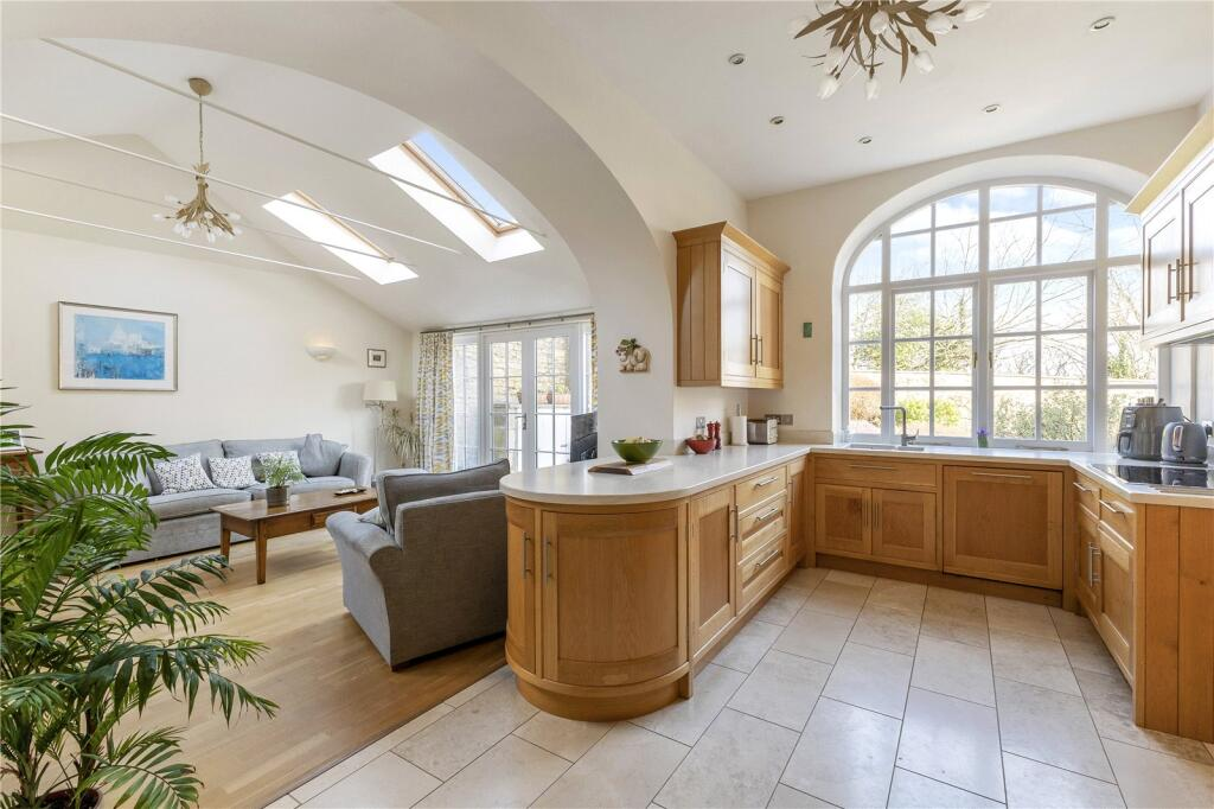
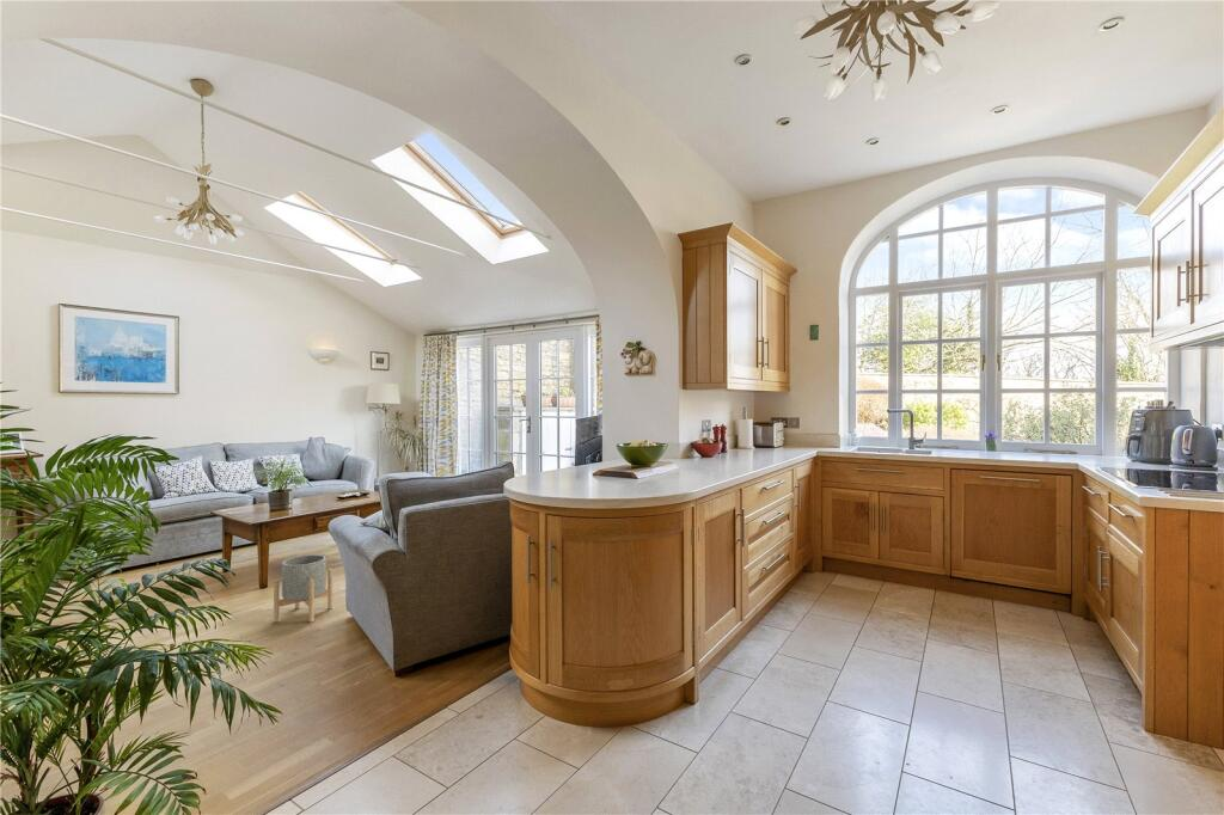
+ planter [273,553,333,624]
